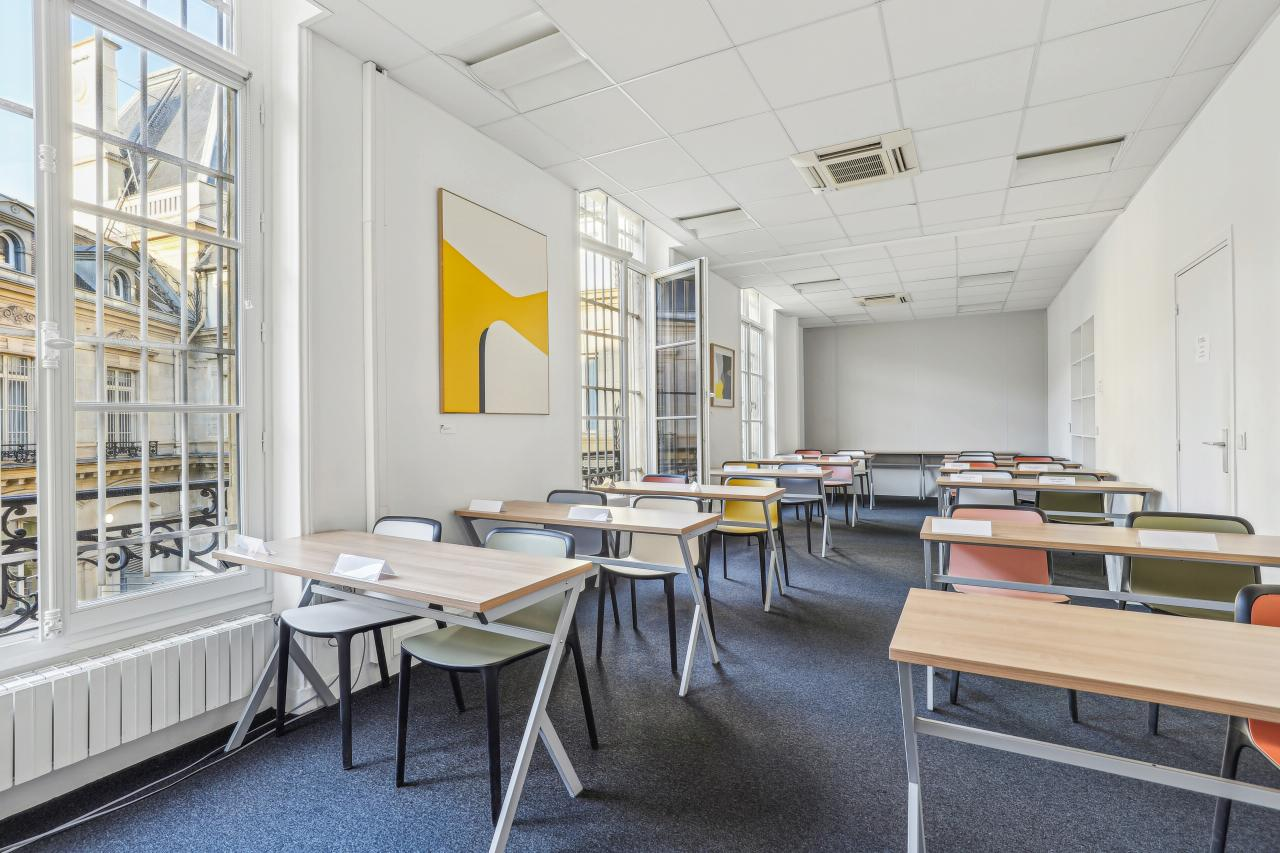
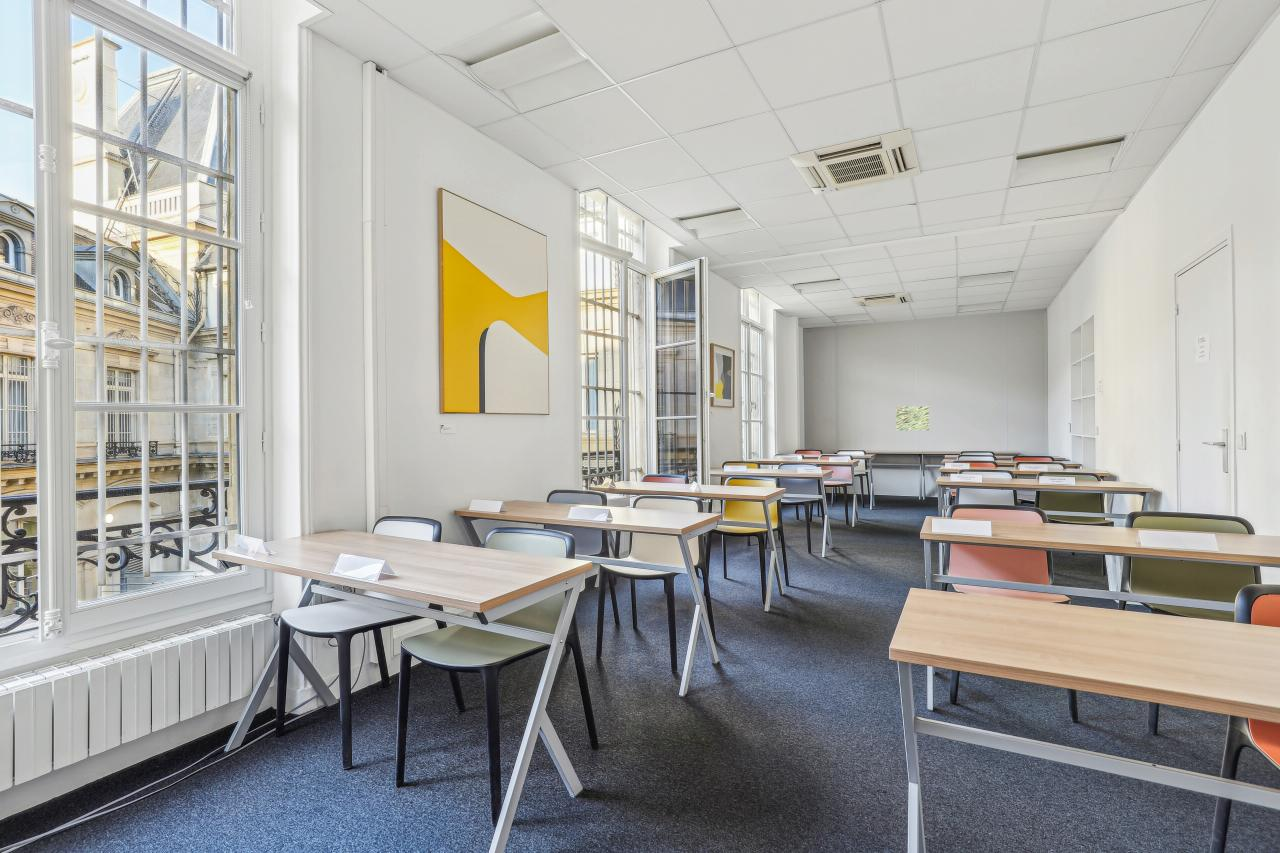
+ wall art [895,405,930,431]
